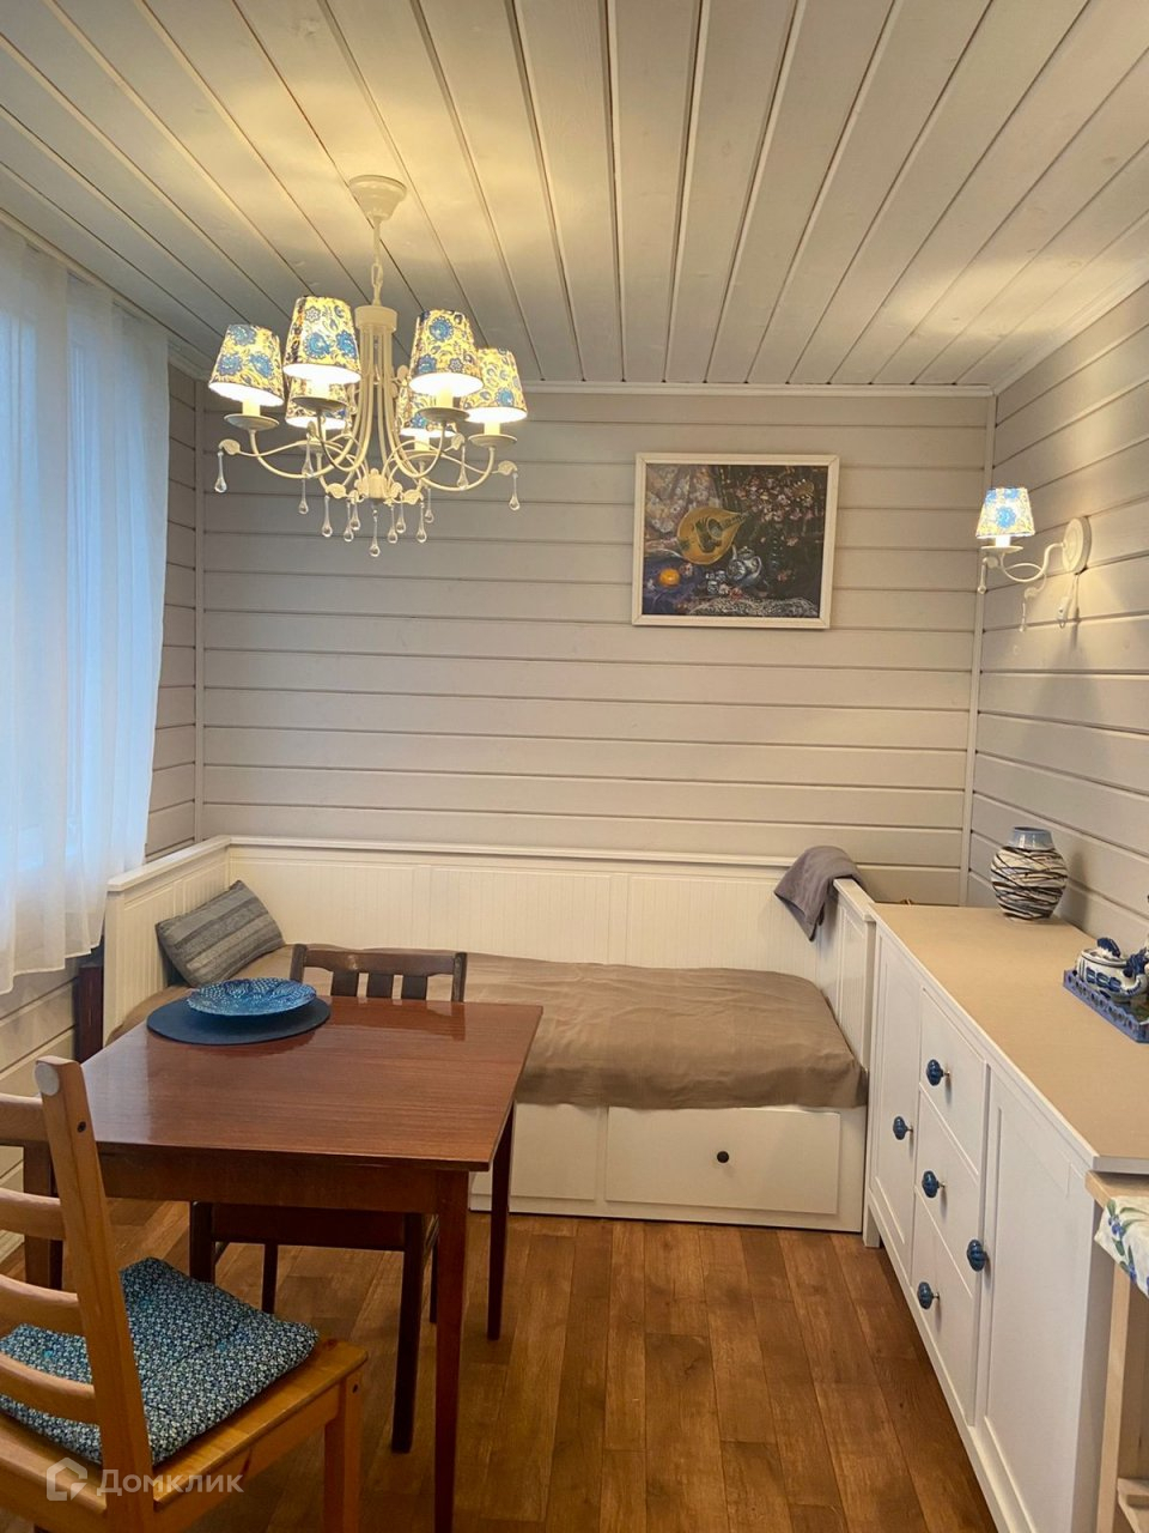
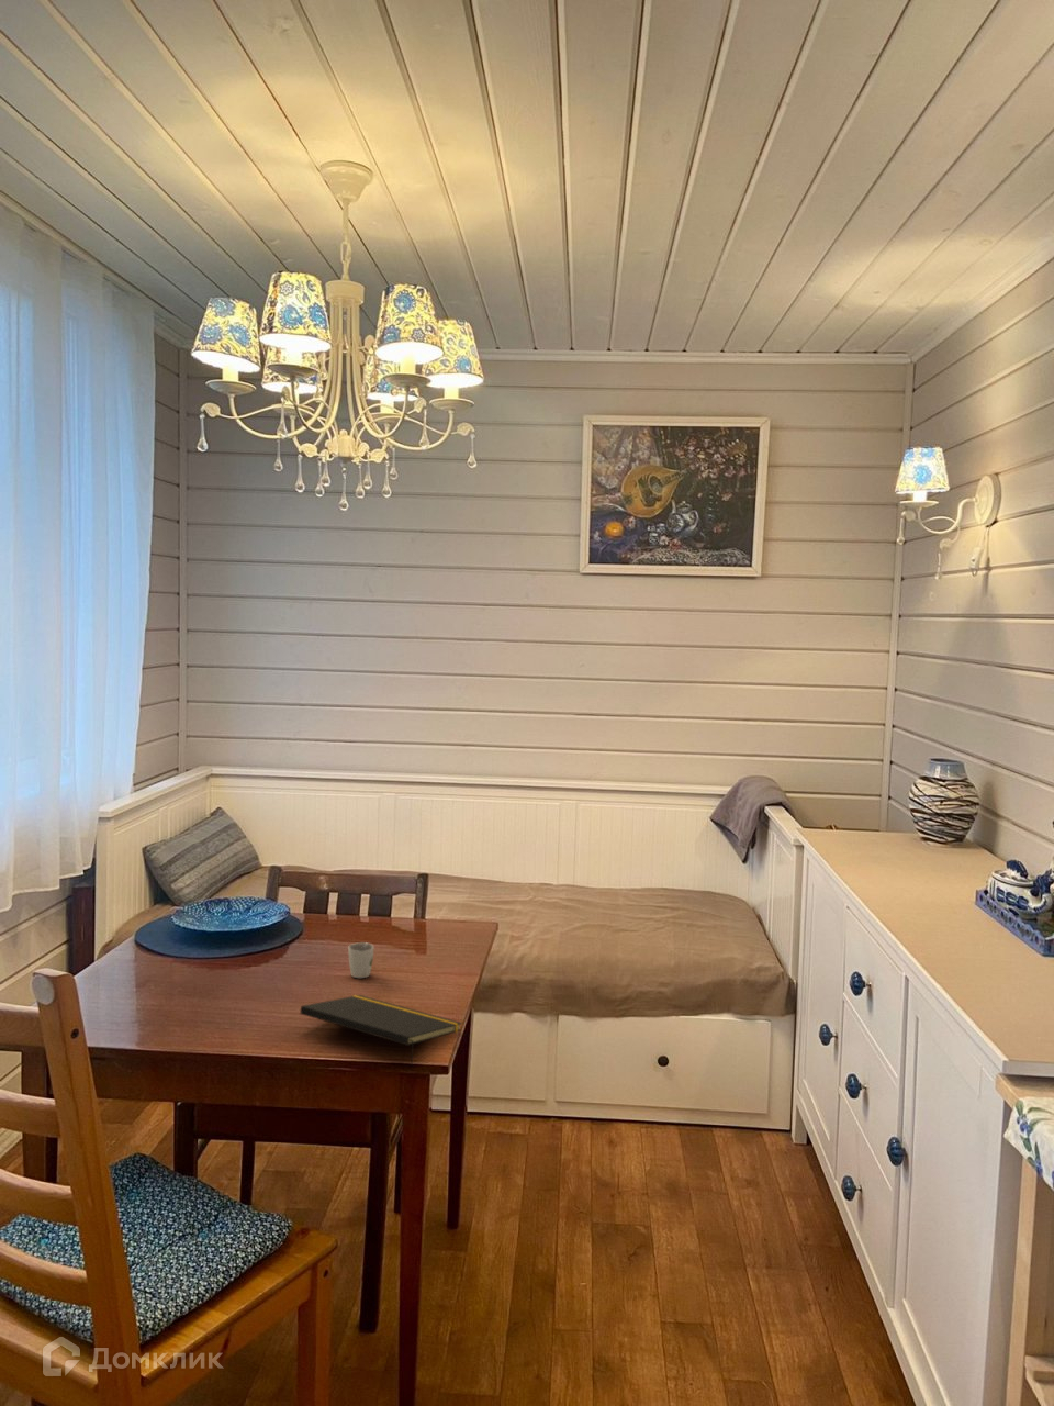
+ notepad [299,994,463,1065]
+ cup [347,941,375,979]
